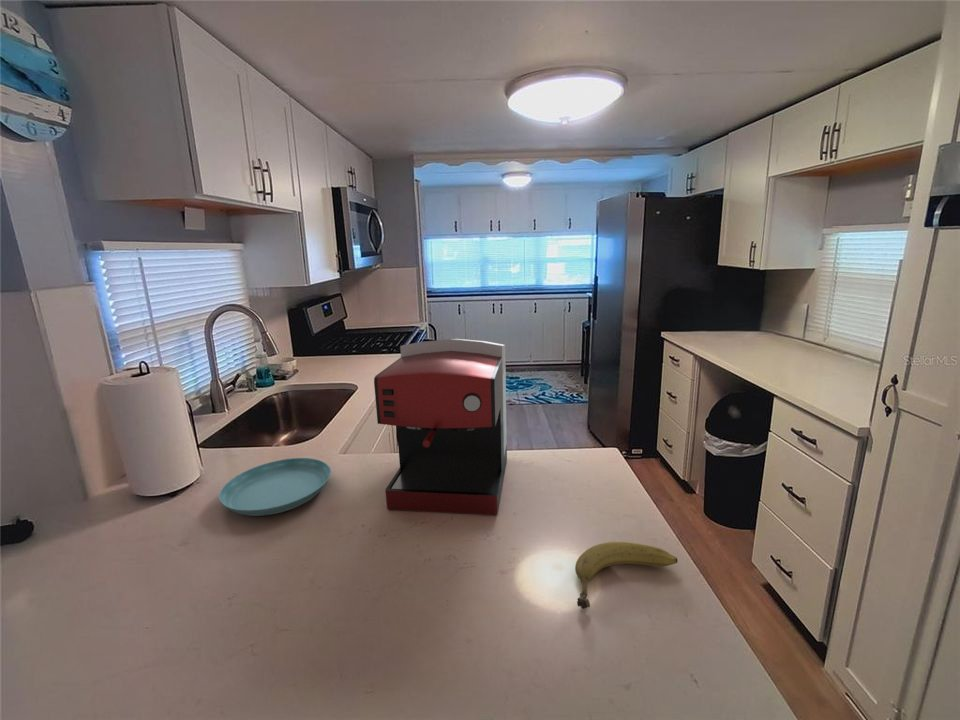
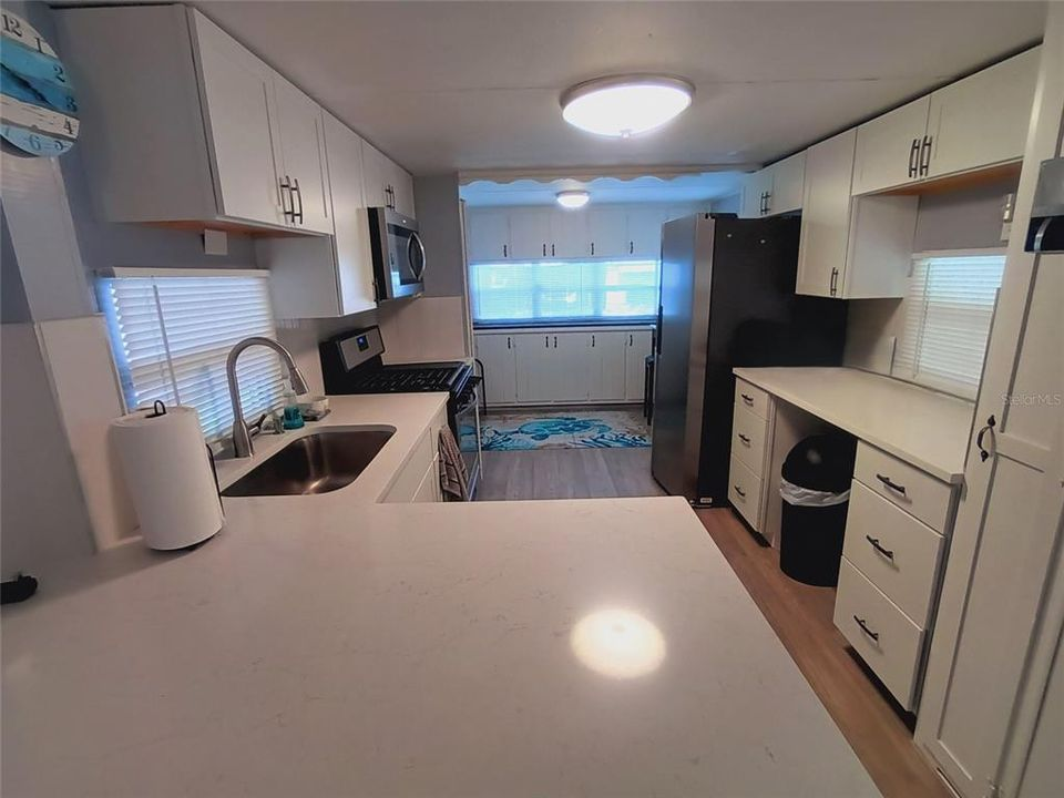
- coffee maker [373,338,508,516]
- fruit [574,541,678,610]
- saucer [218,457,332,517]
